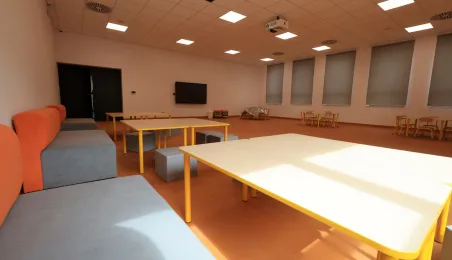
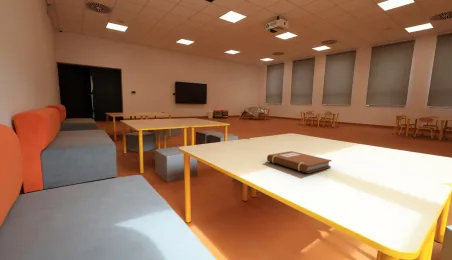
+ notebook [266,150,332,174]
